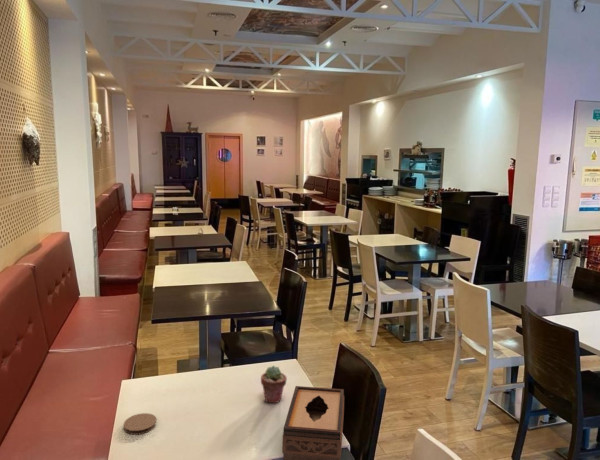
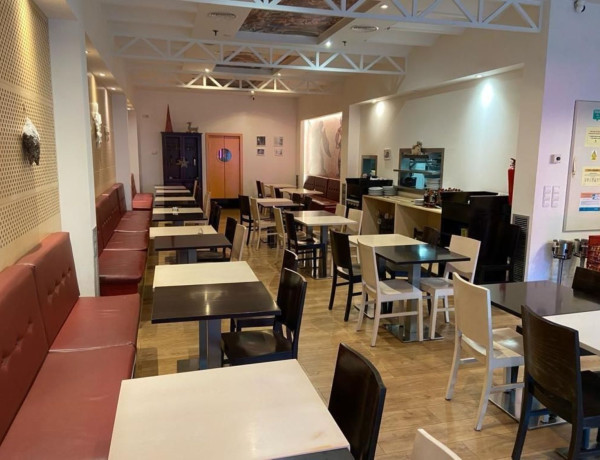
- potted succulent [260,365,288,404]
- coaster [123,412,158,436]
- tissue box [282,385,345,460]
